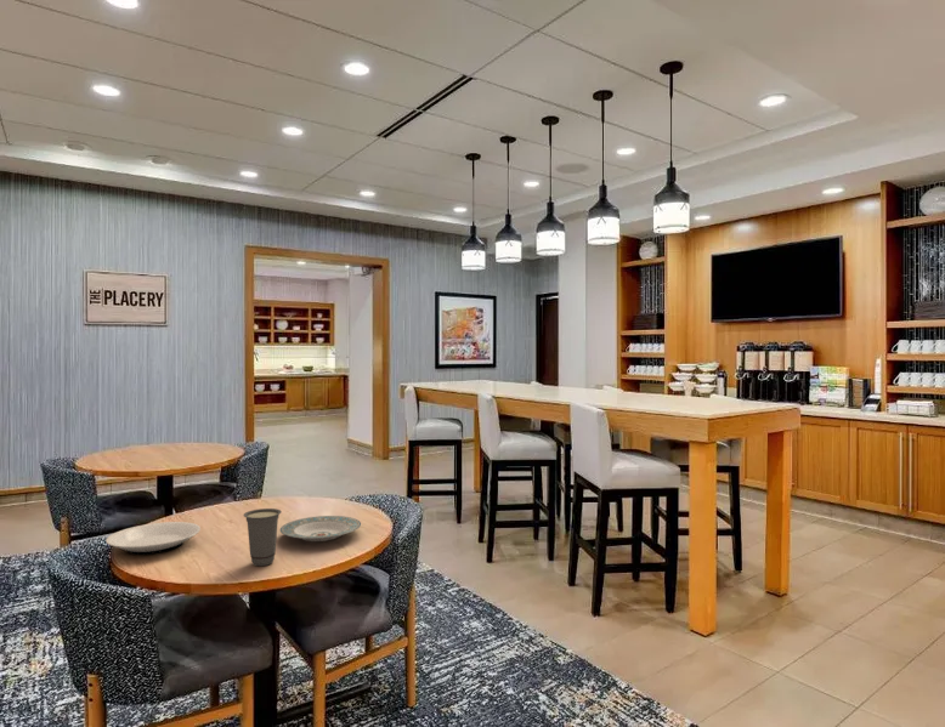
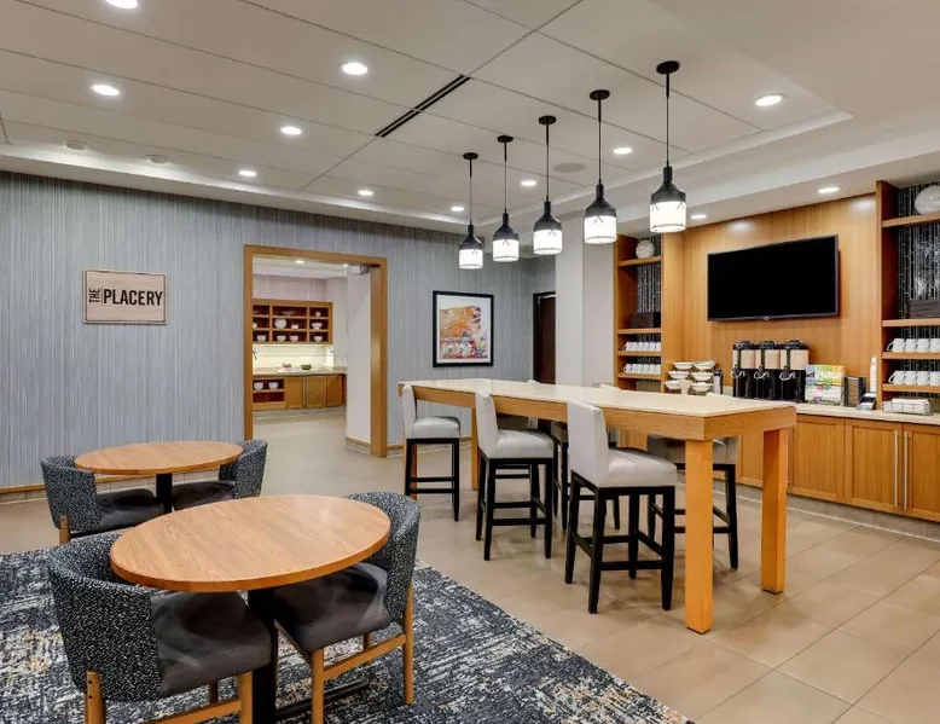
- plate [104,521,202,556]
- plate [279,515,362,543]
- cup [243,507,283,567]
